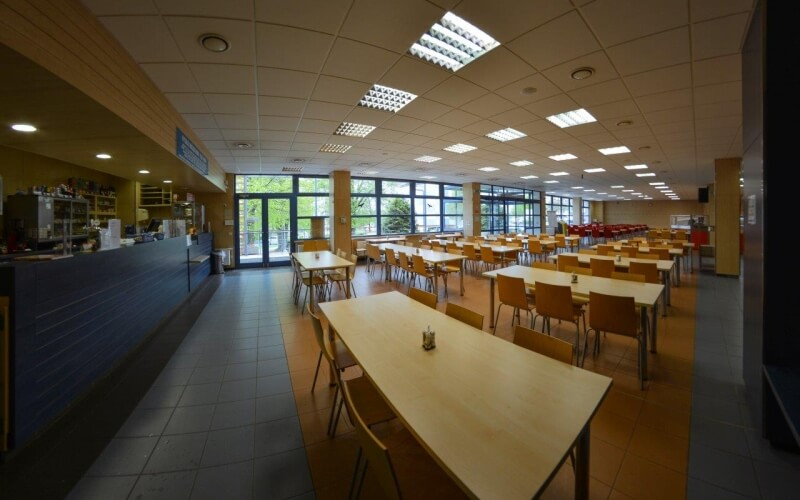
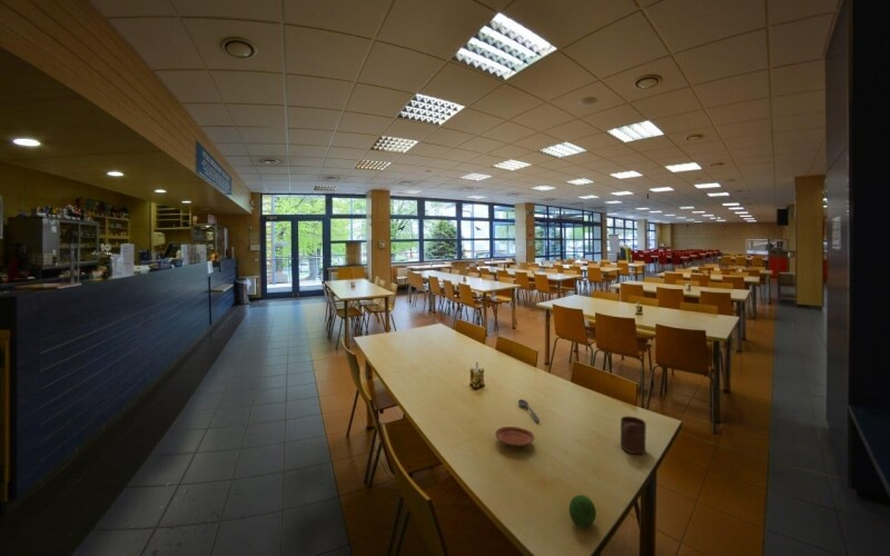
+ soupspoon [517,398,541,423]
+ plate [494,426,535,448]
+ fruit [568,494,597,528]
+ cup [620,415,647,455]
